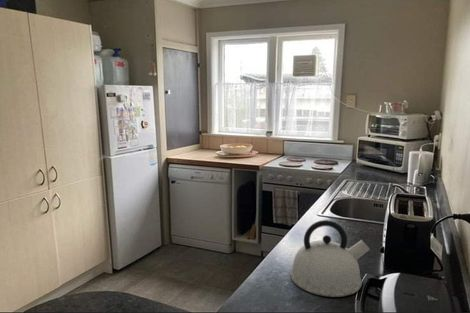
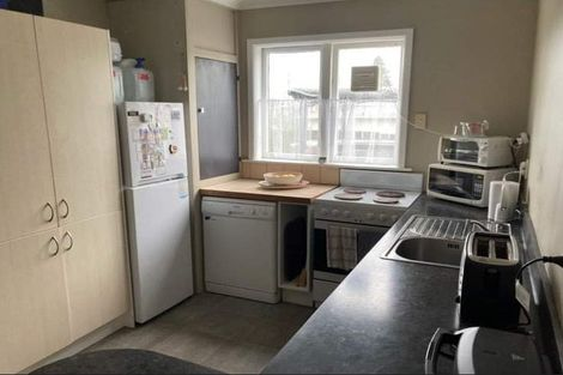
- kettle [289,219,371,298]
